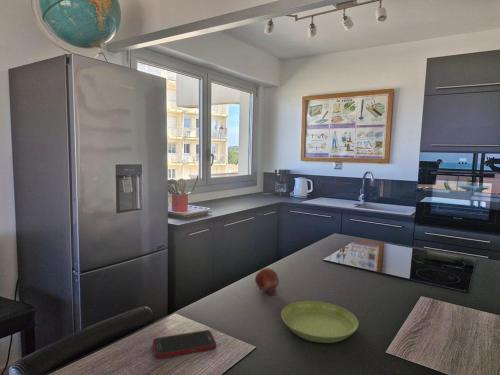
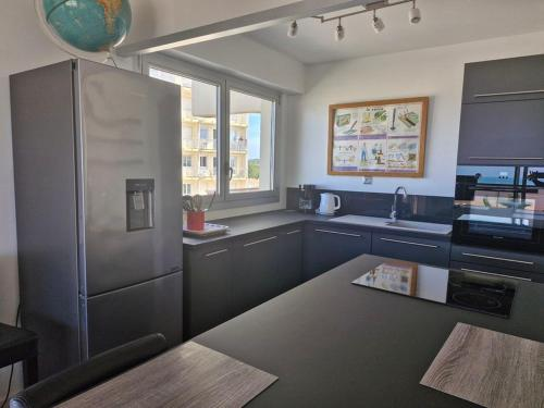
- cell phone [152,329,217,359]
- saucer [280,300,359,344]
- fruit [254,267,280,296]
